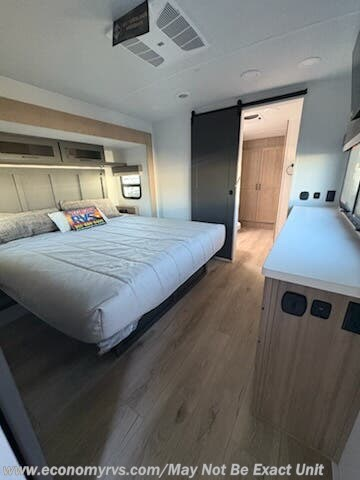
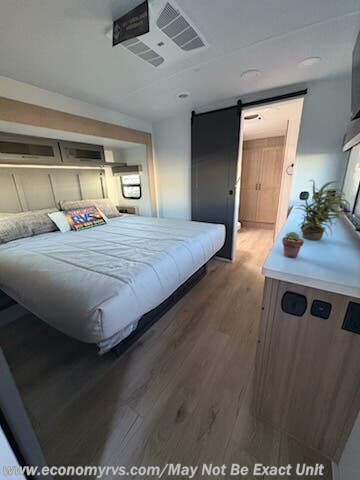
+ potted succulent [281,231,305,259]
+ potted plant [294,179,351,241]
